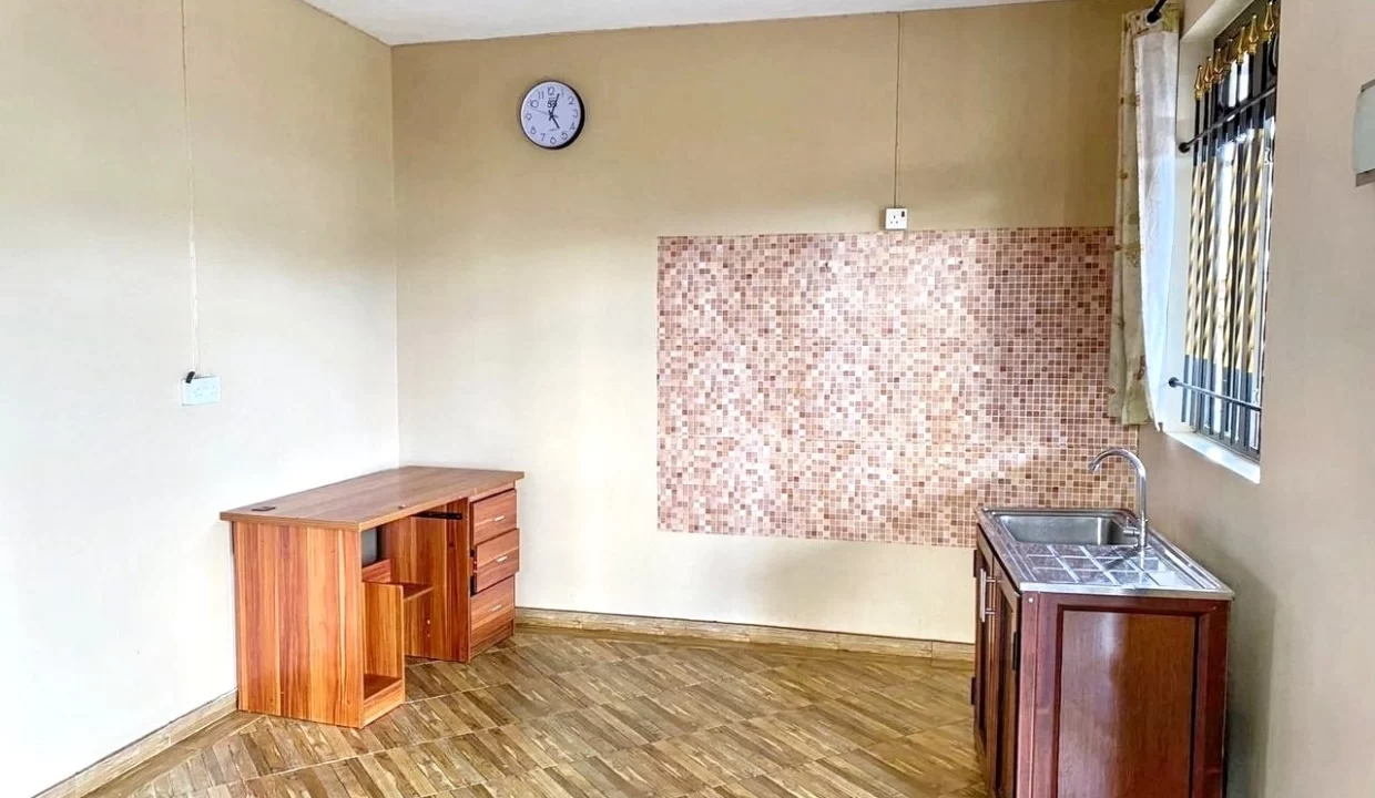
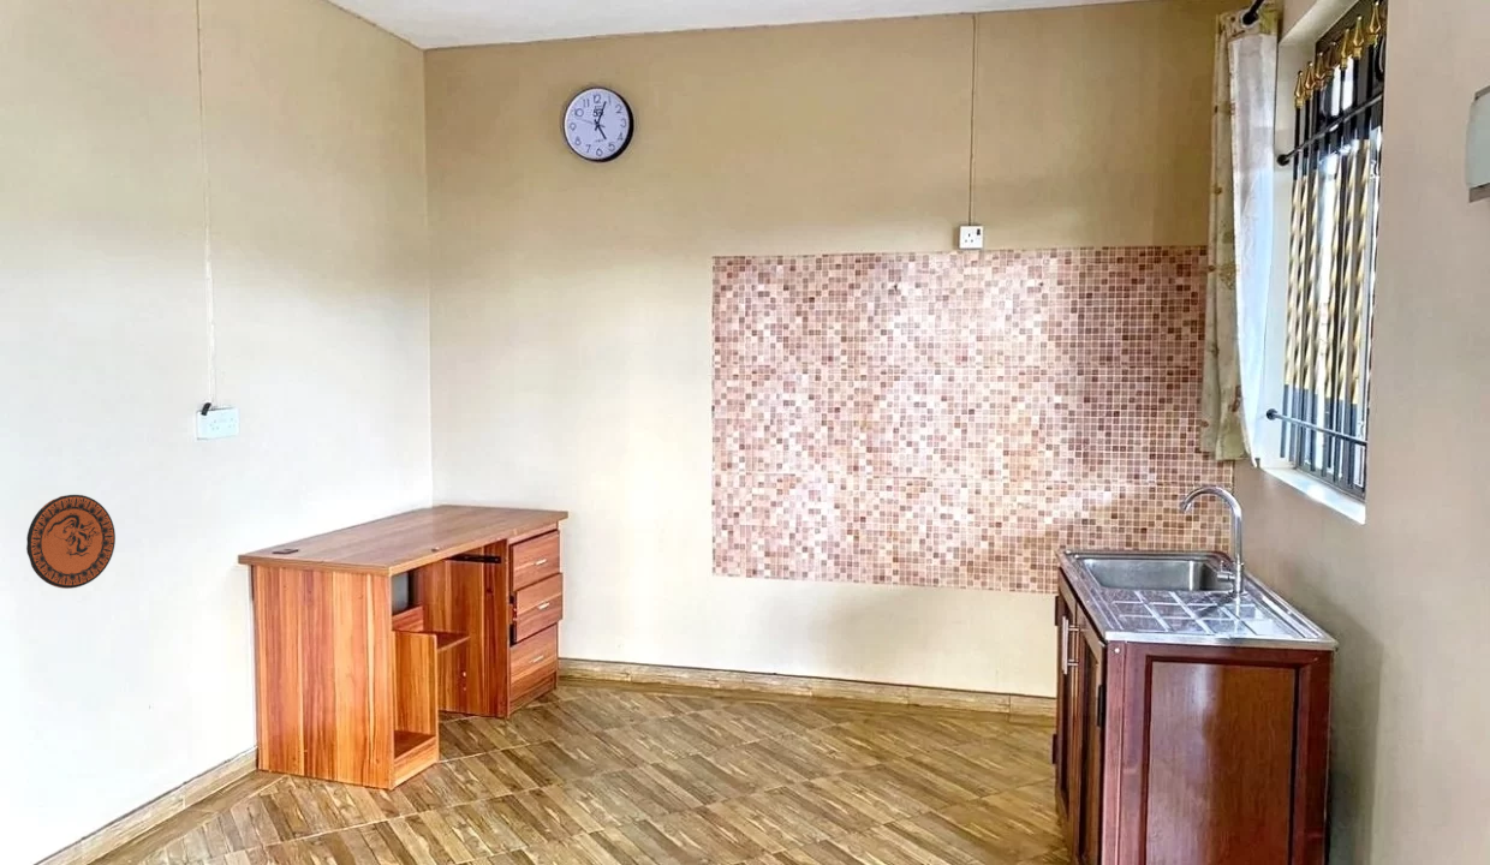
+ decorative plate [25,494,117,590]
